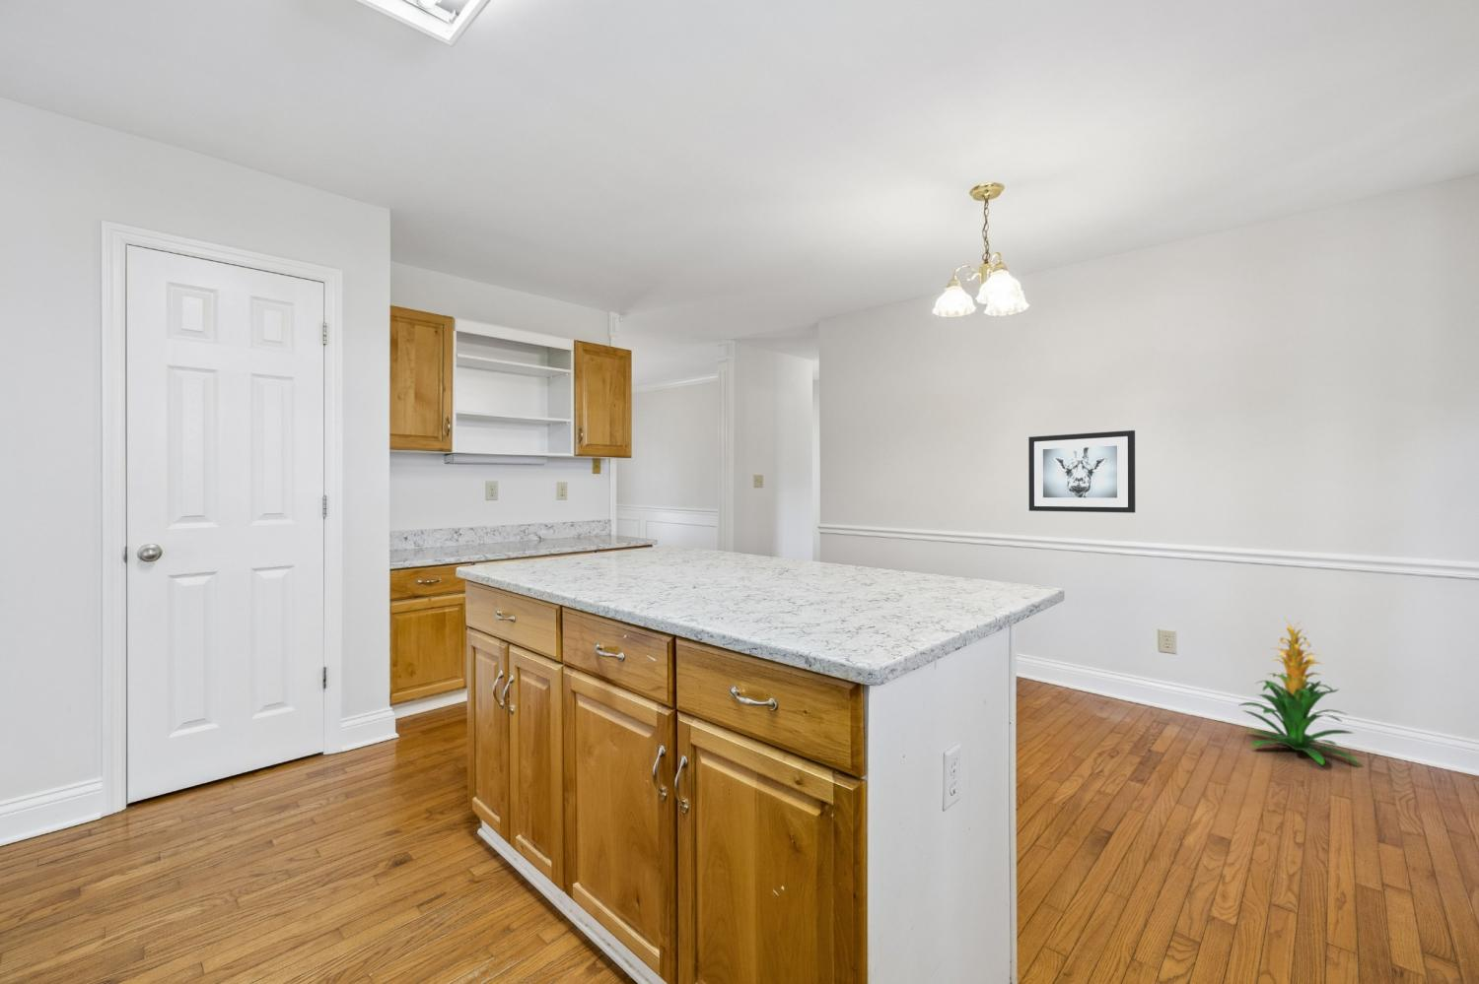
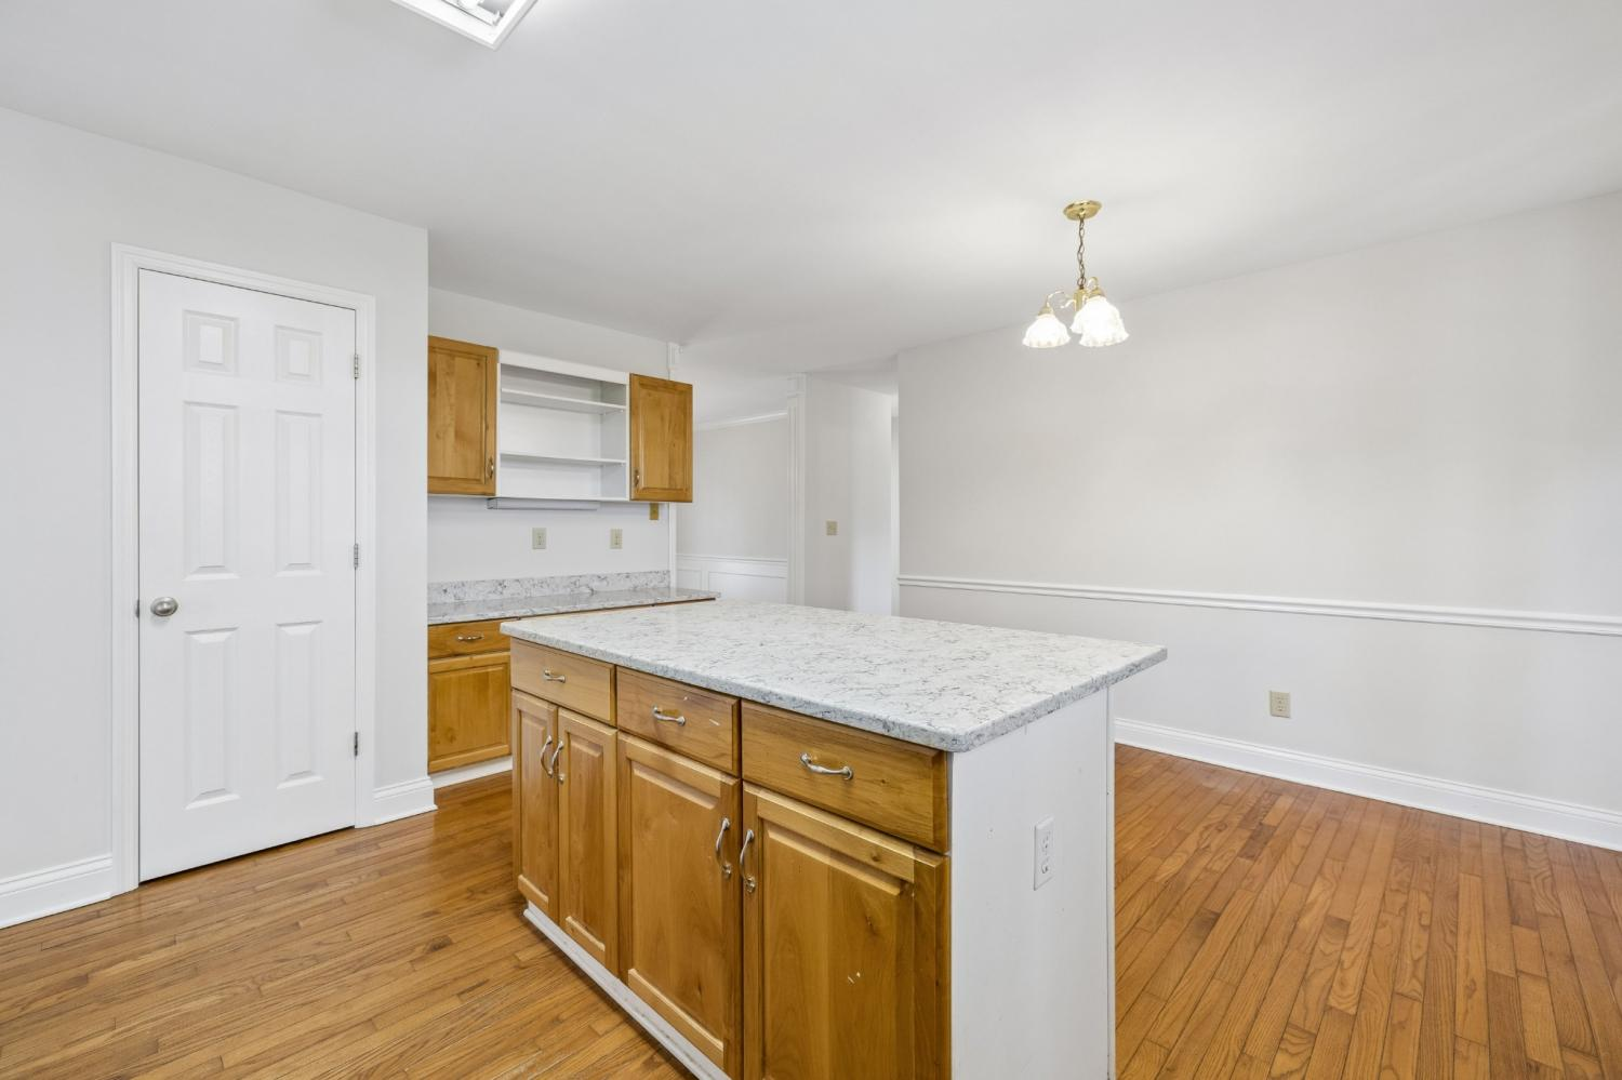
- wall art [1027,429,1136,514]
- indoor plant [1236,618,1360,767]
